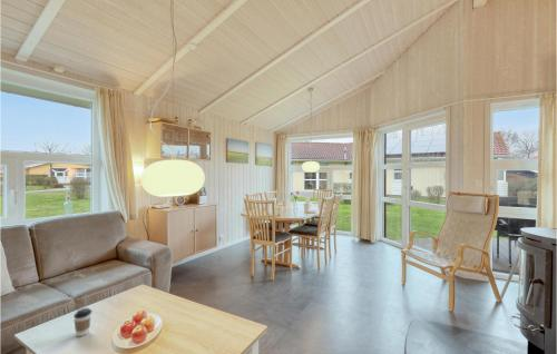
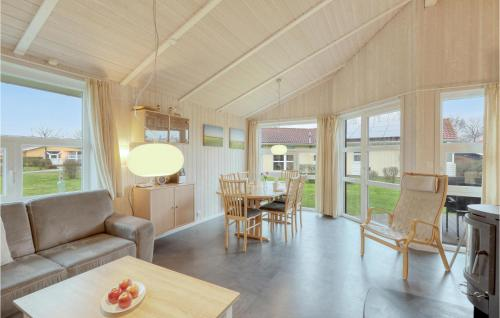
- coffee cup [72,307,94,337]
